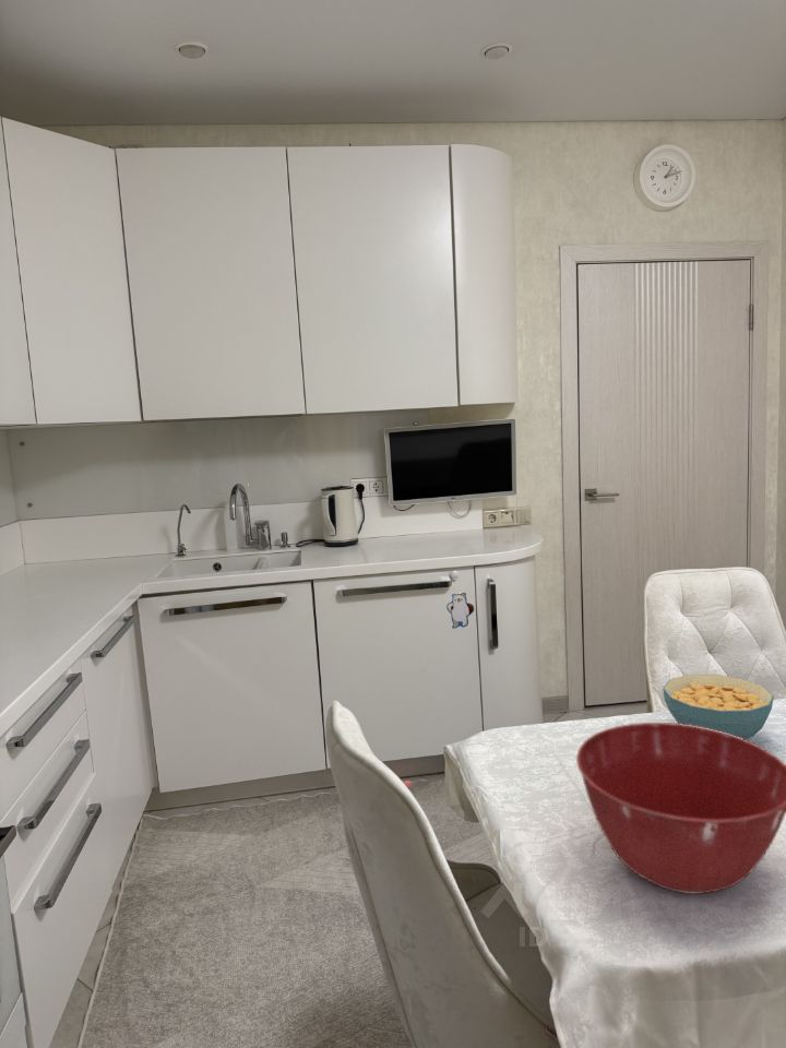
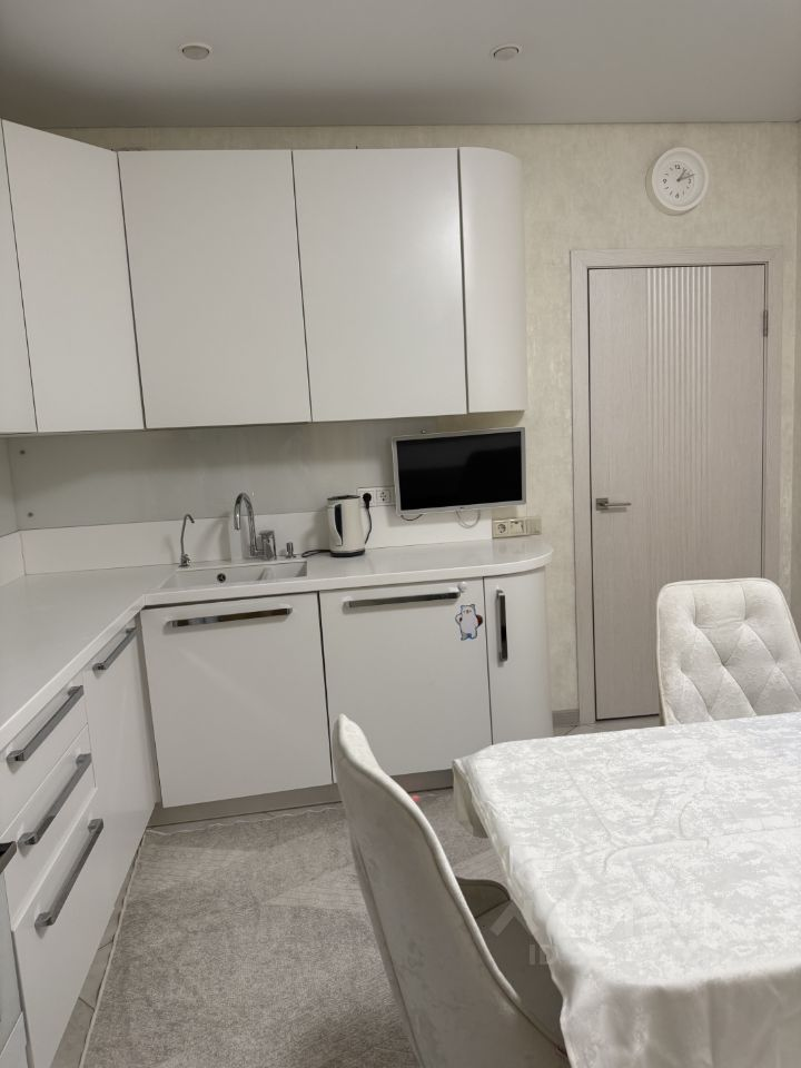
- mixing bowl [575,722,786,895]
- cereal bowl [662,674,775,740]
